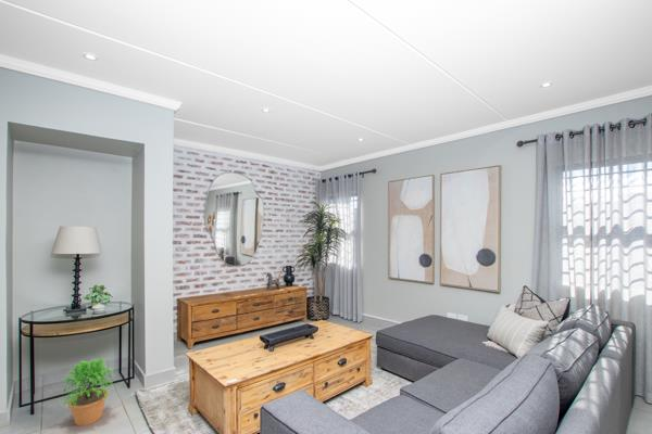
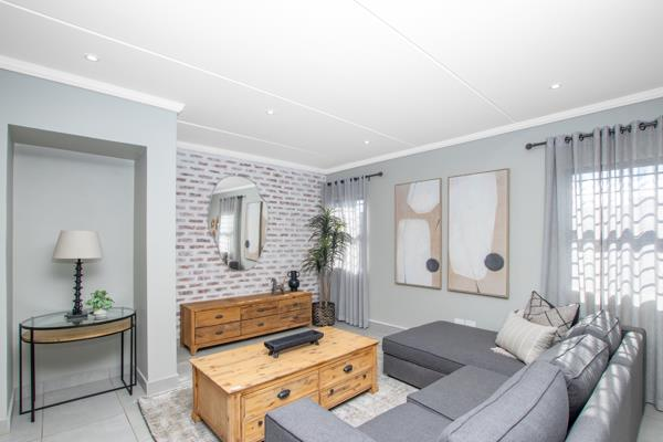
- potted plant [58,356,116,426]
